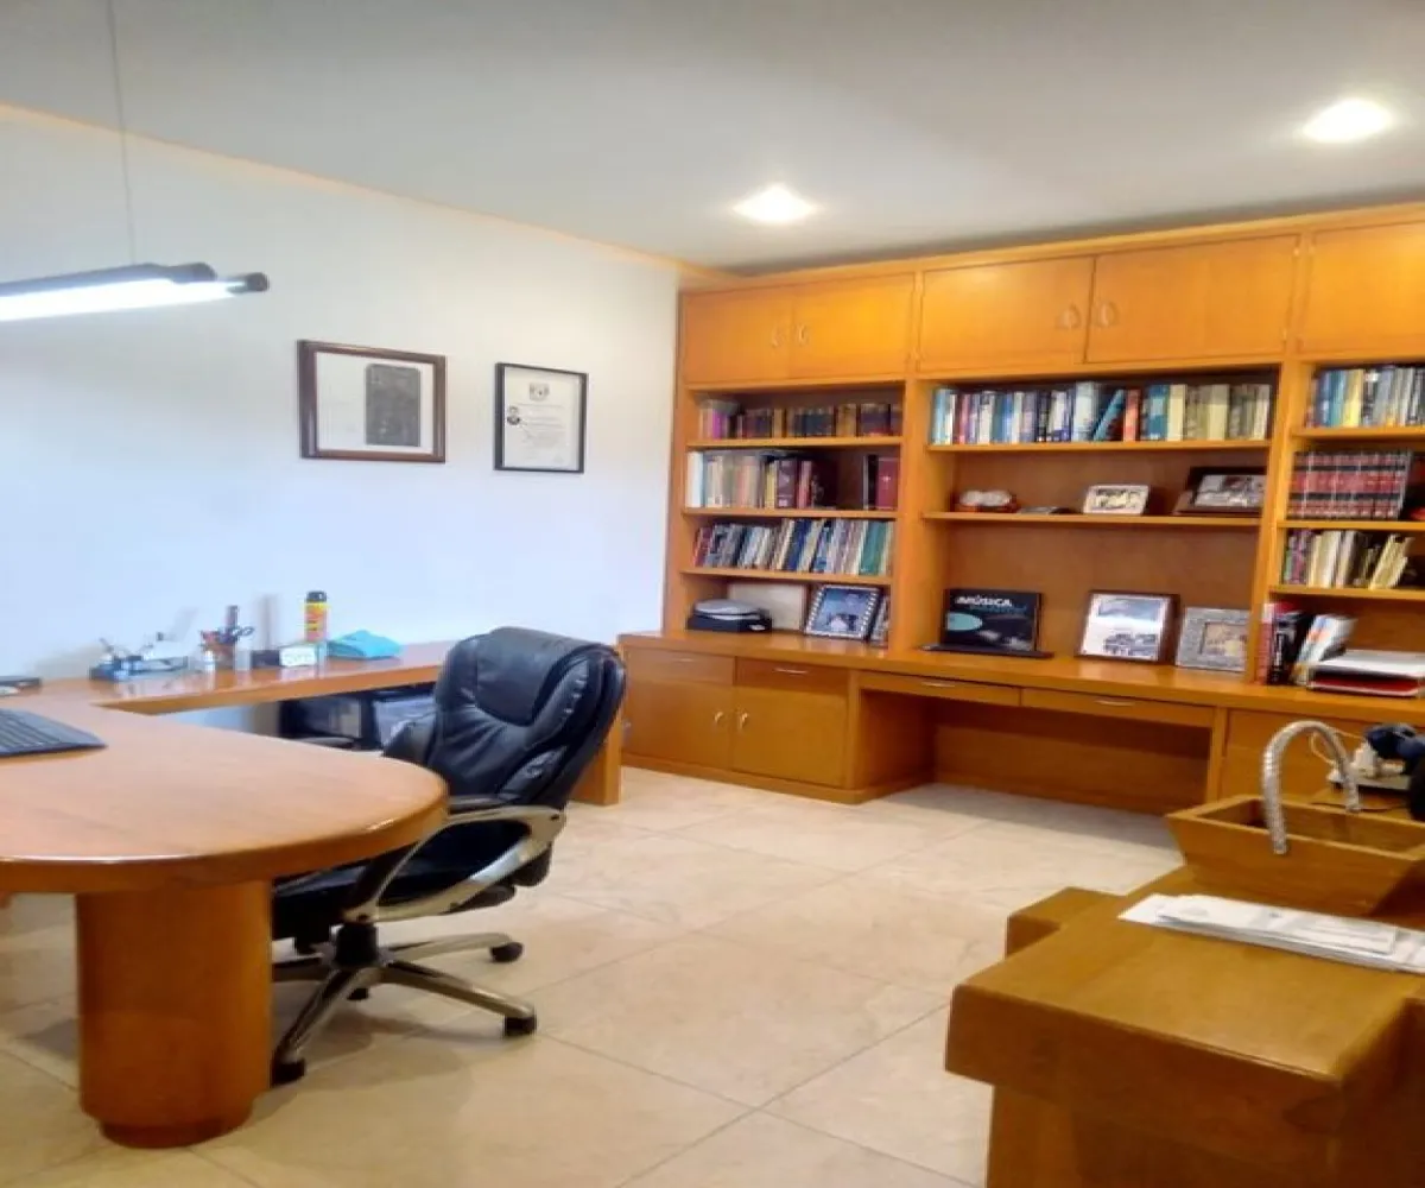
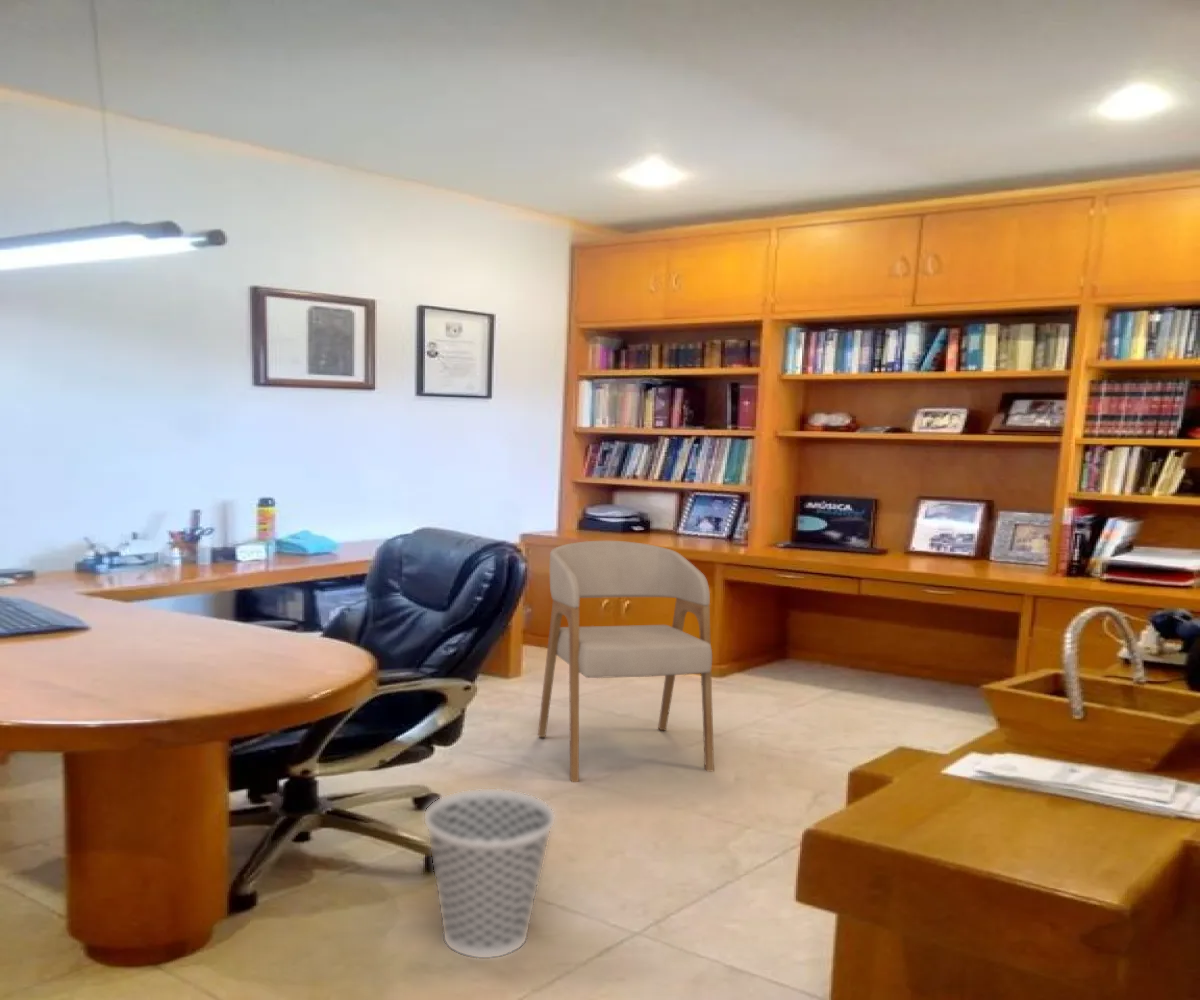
+ armchair [537,540,715,783]
+ wastebasket [424,788,556,959]
